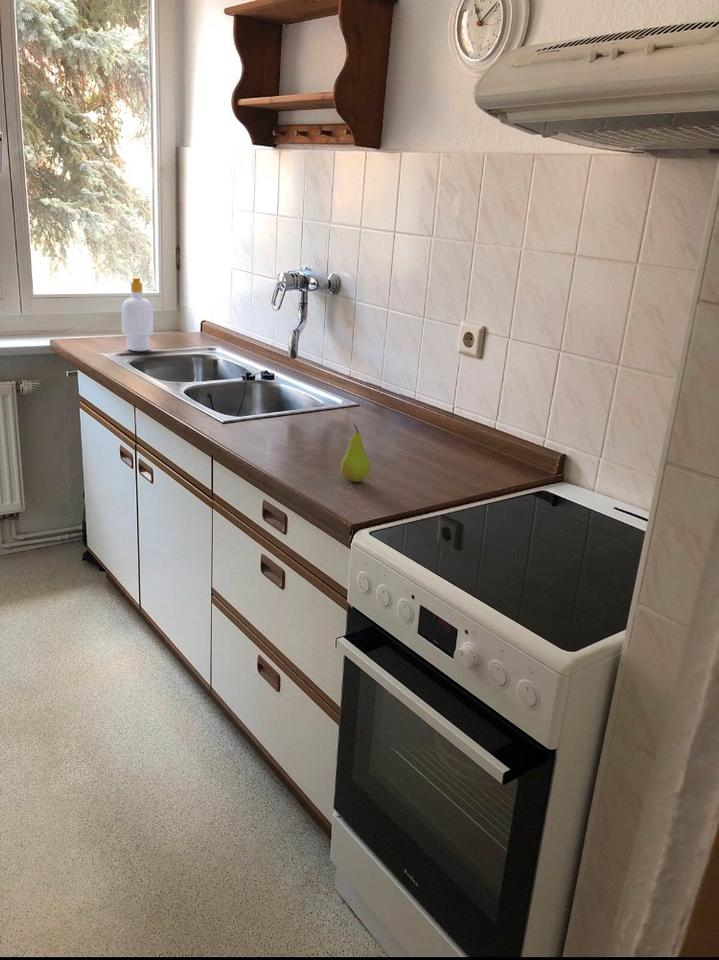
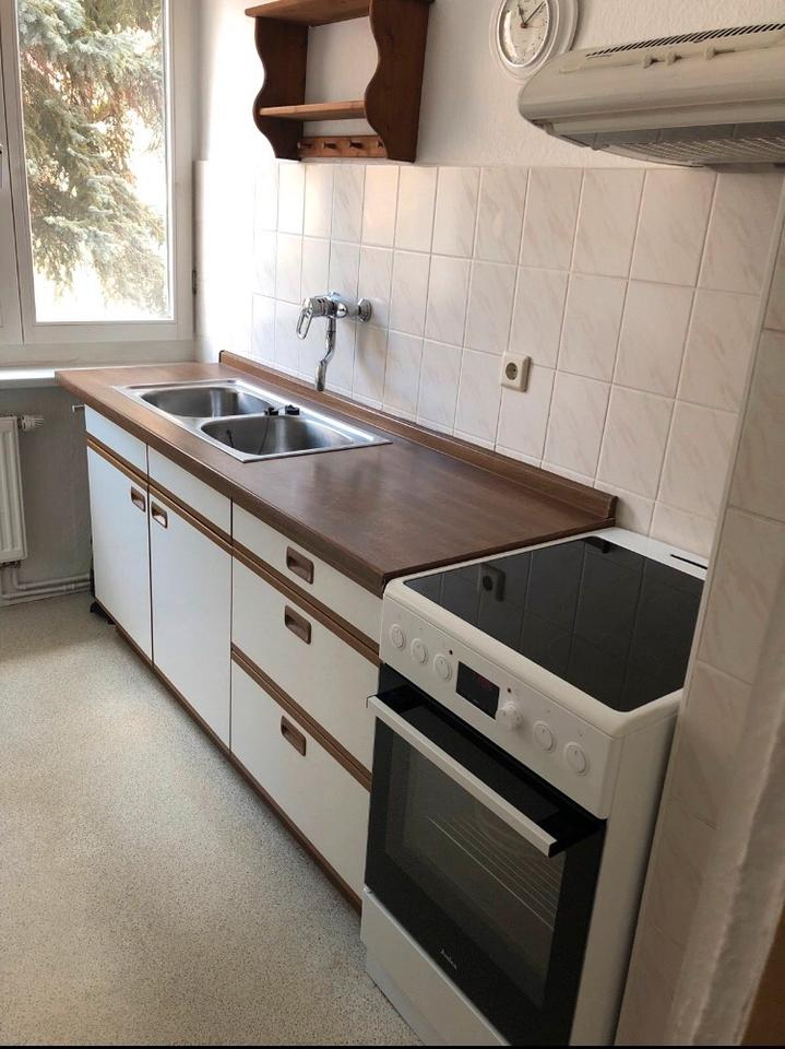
- fruit [340,423,372,483]
- soap bottle [121,277,154,352]
